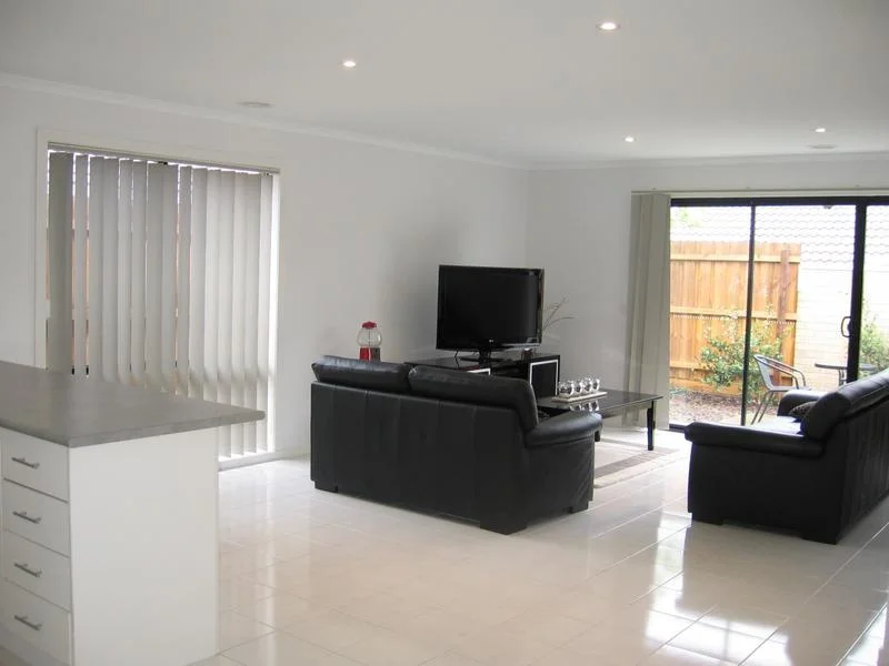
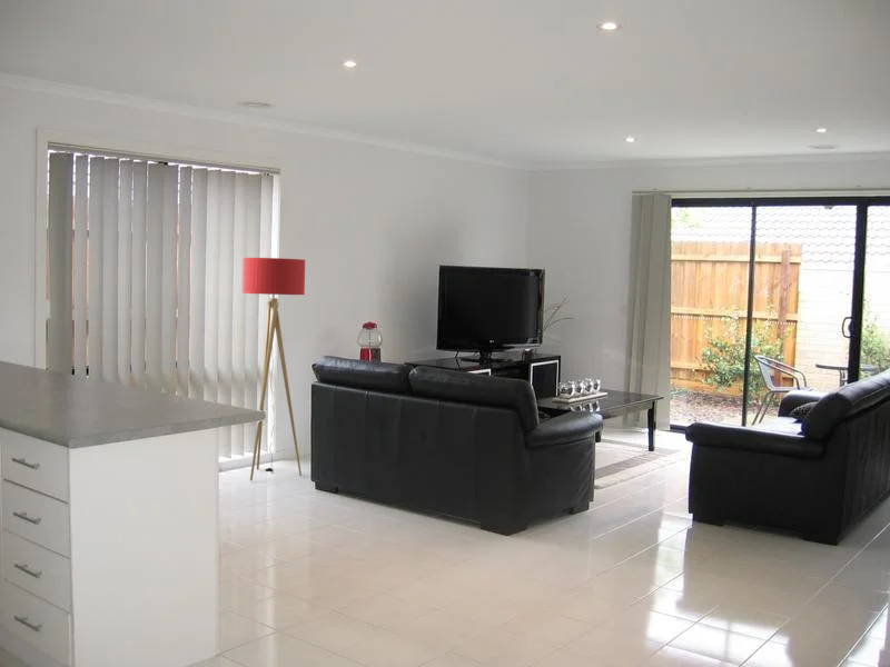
+ floor lamp [241,257,306,481]
